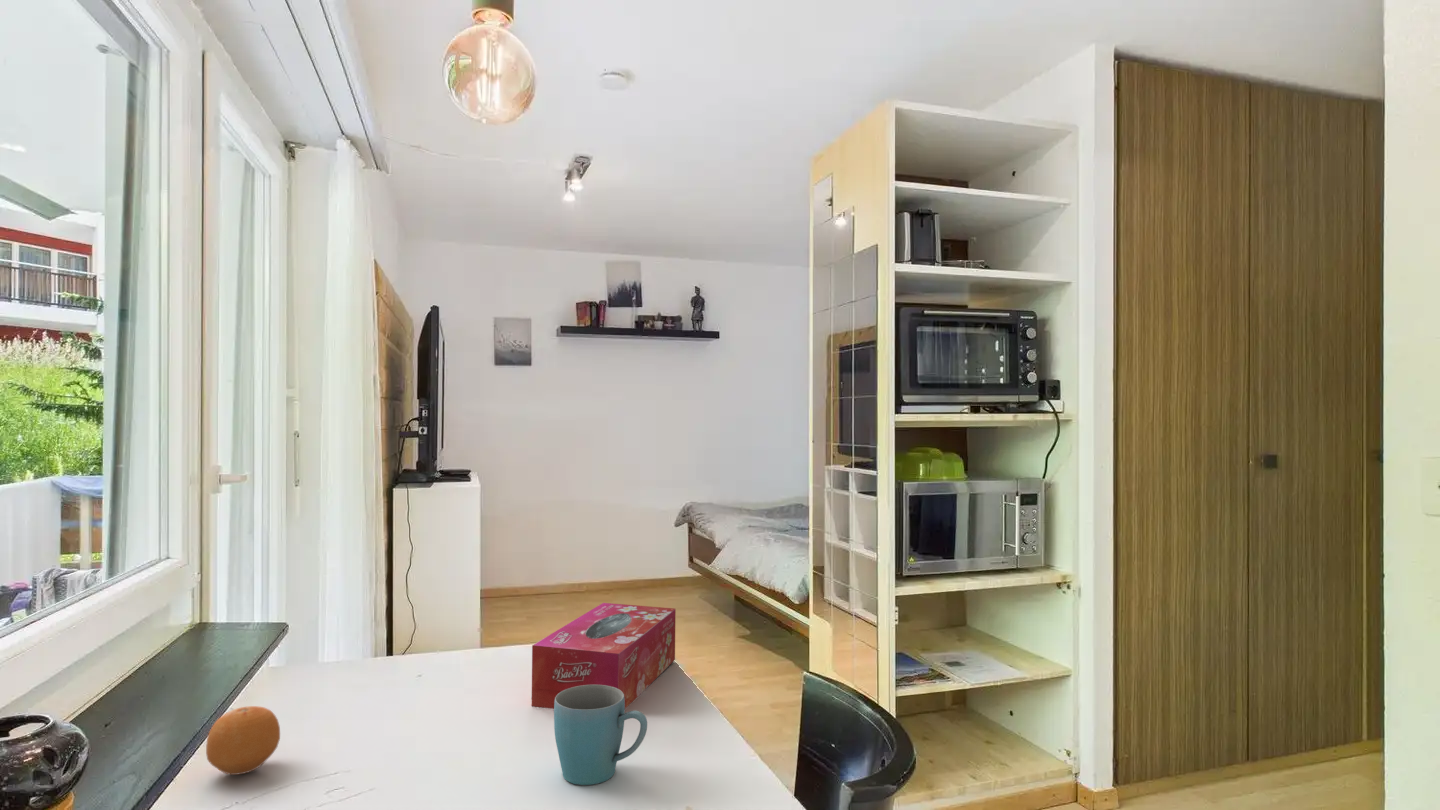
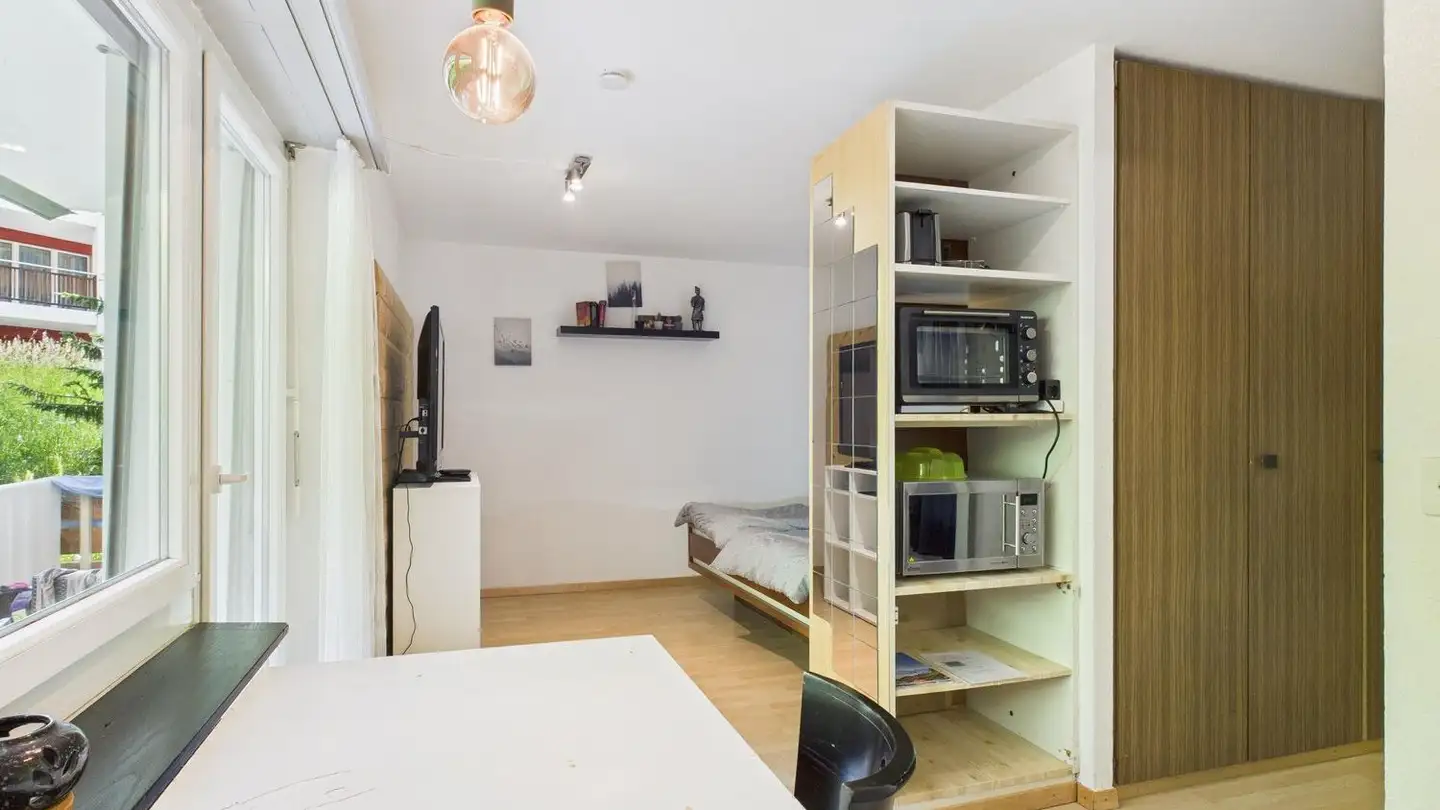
- tissue box [531,602,677,710]
- fruit [205,705,281,776]
- mug [553,685,648,786]
